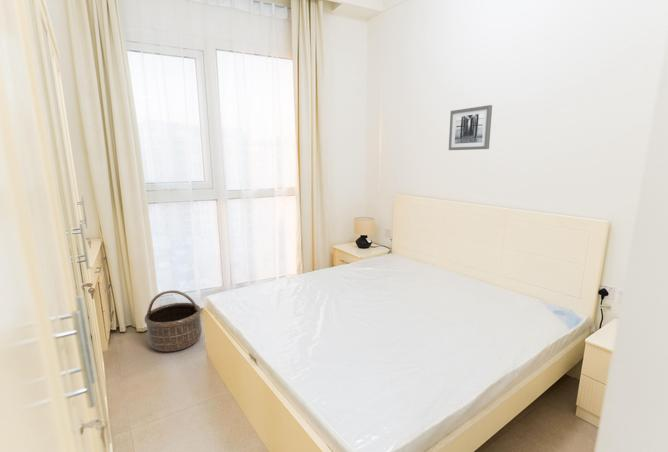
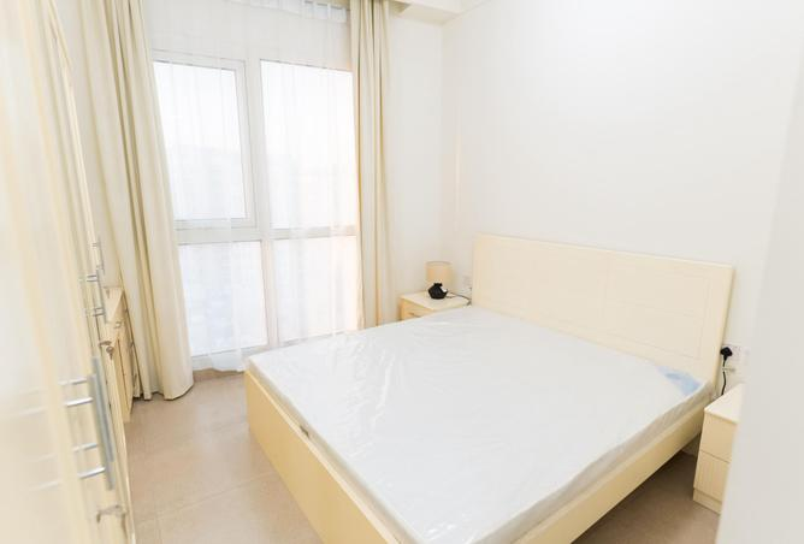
- basket [143,289,203,353]
- wall art [448,104,493,151]
